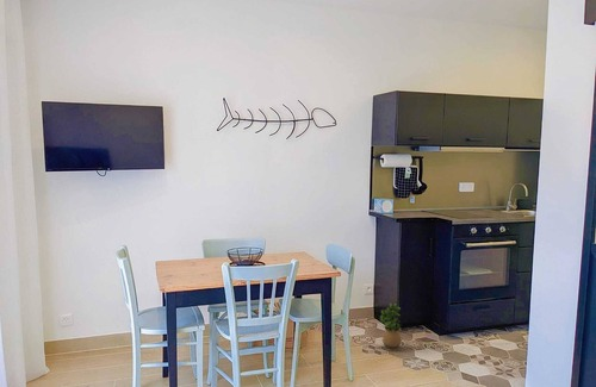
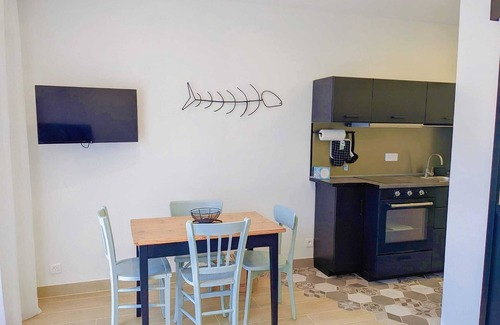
- potted plant [379,302,403,352]
